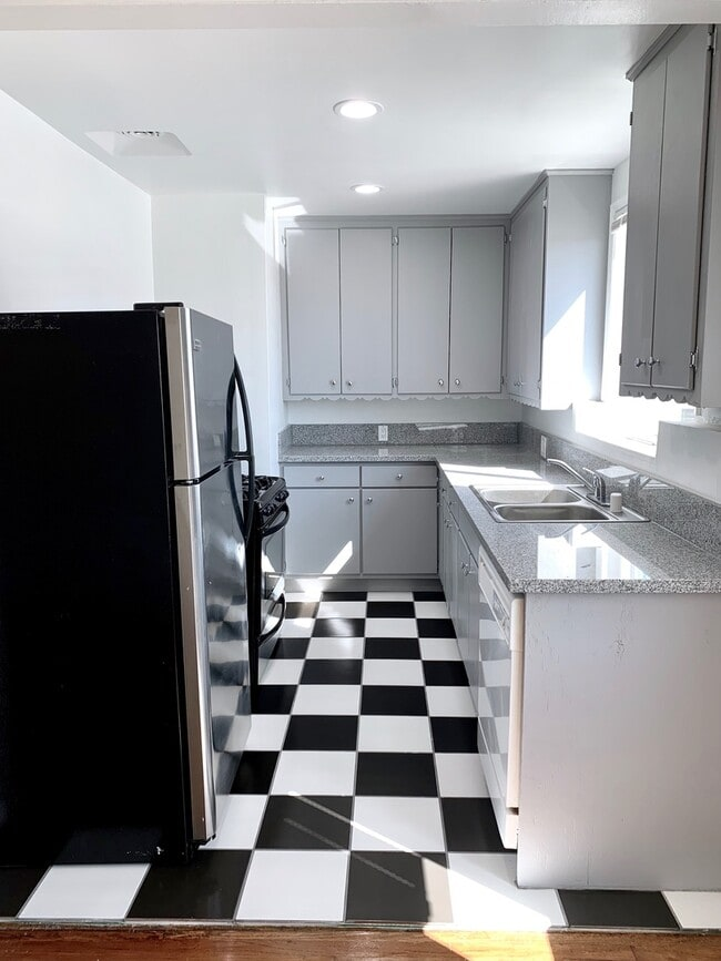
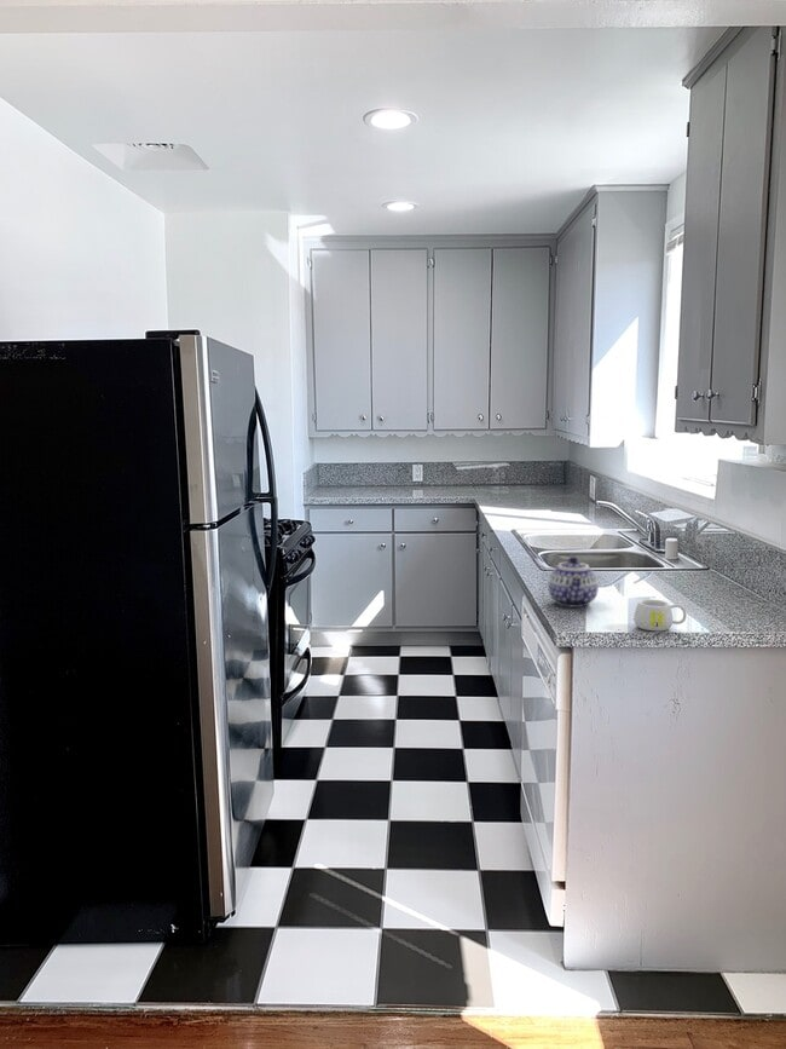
+ mug [632,598,688,633]
+ teapot [548,555,600,609]
